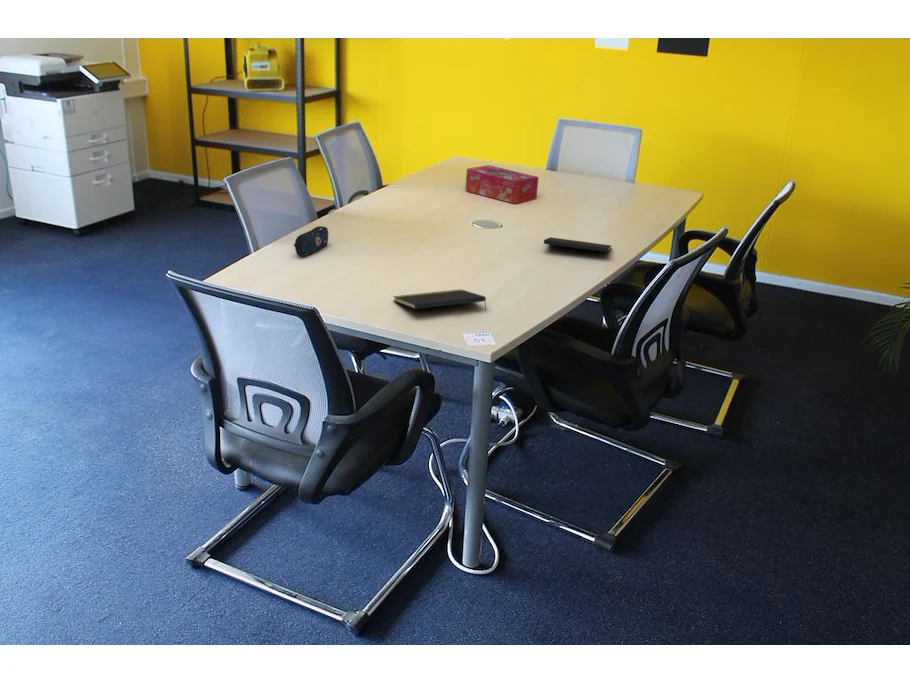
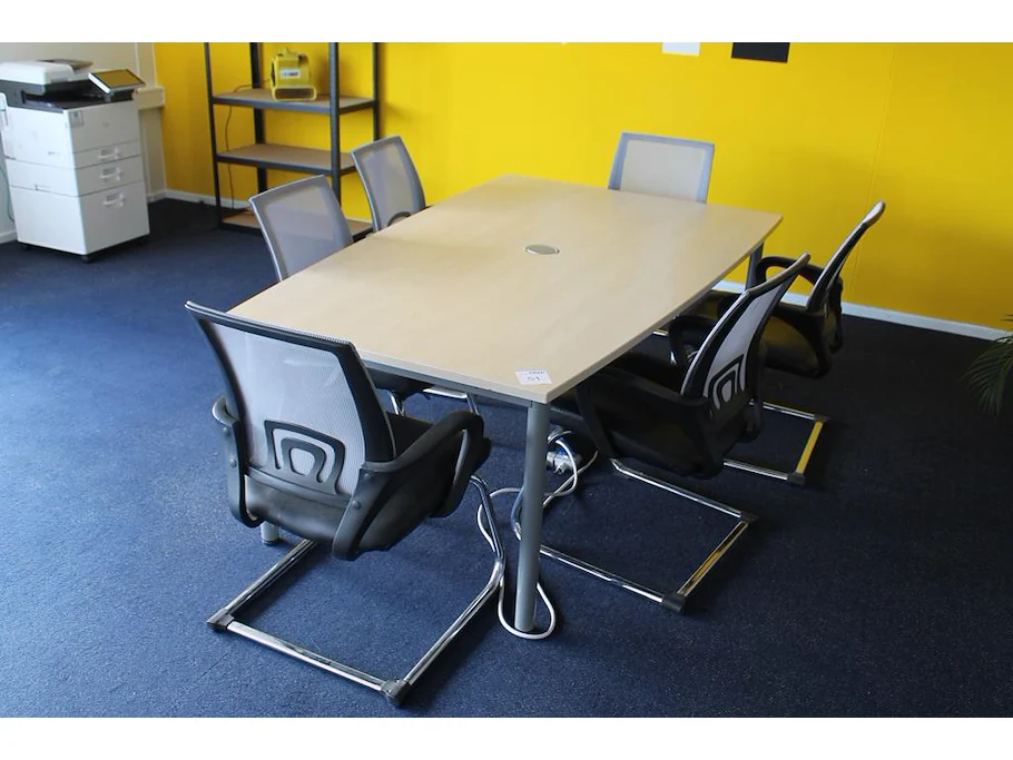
- tissue box [464,164,540,205]
- notepad [392,288,487,311]
- pencil case [293,225,329,257]
- notepad [543,236,612,261]
